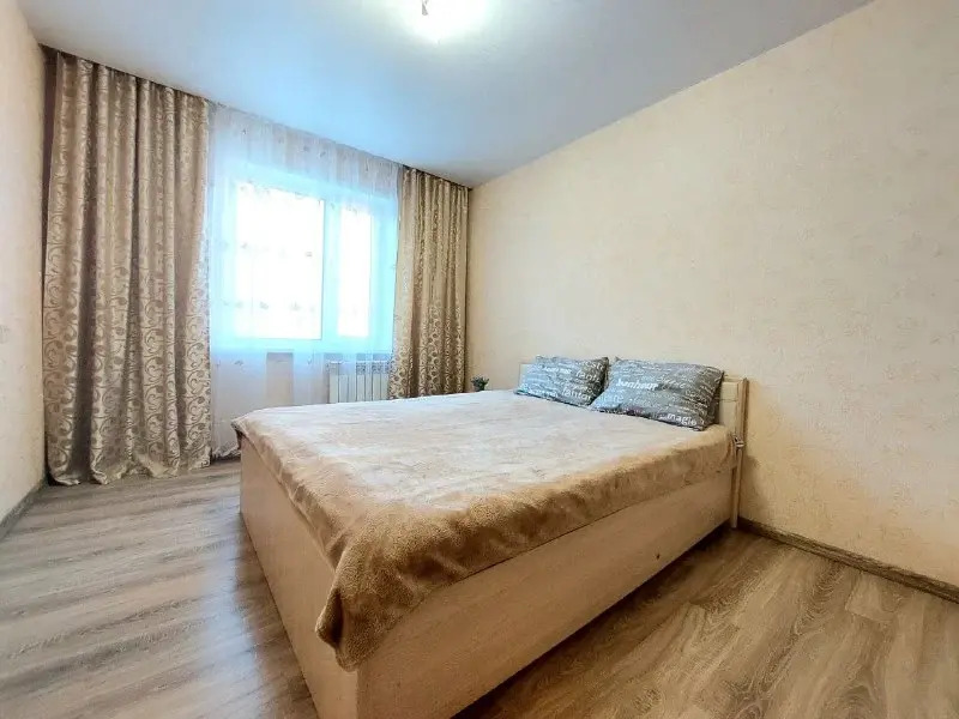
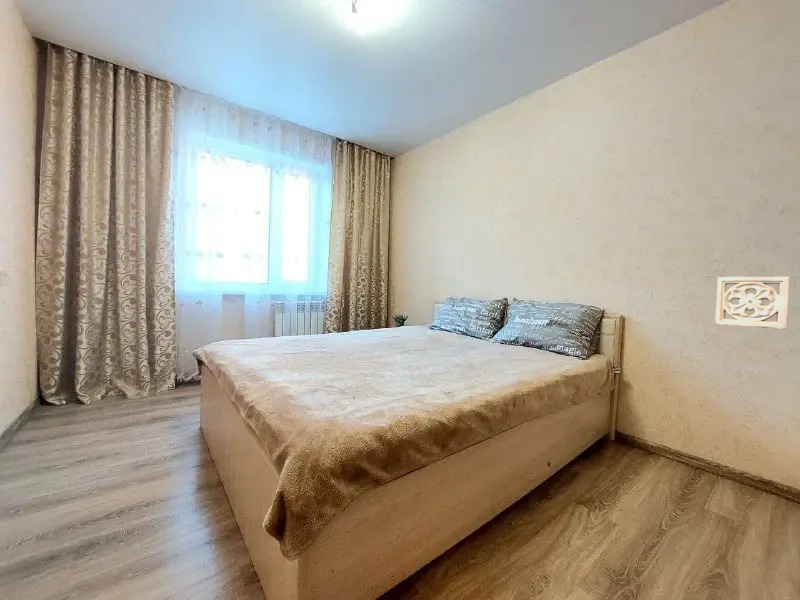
+ wall ornament [714,275,791,330]
